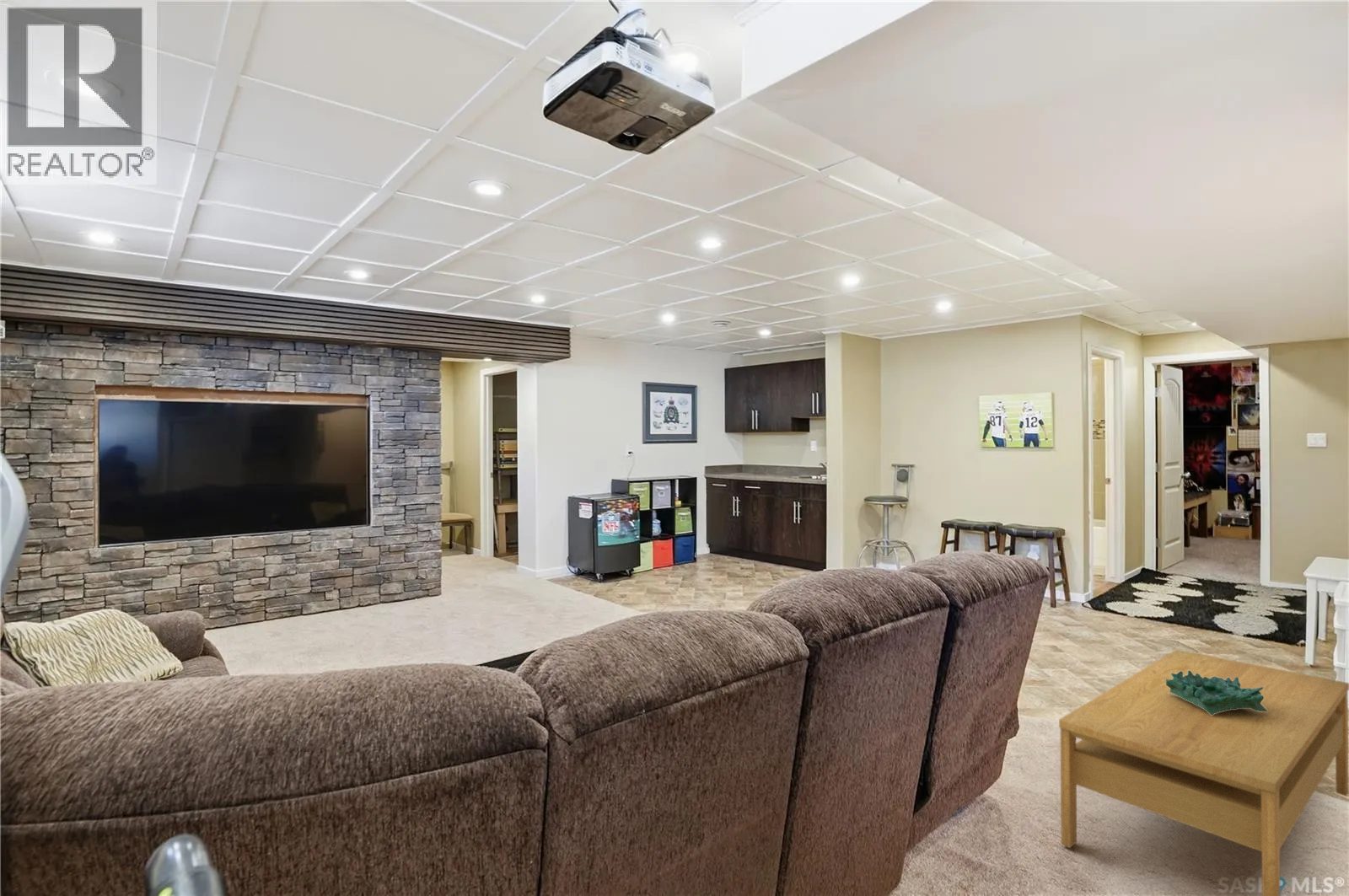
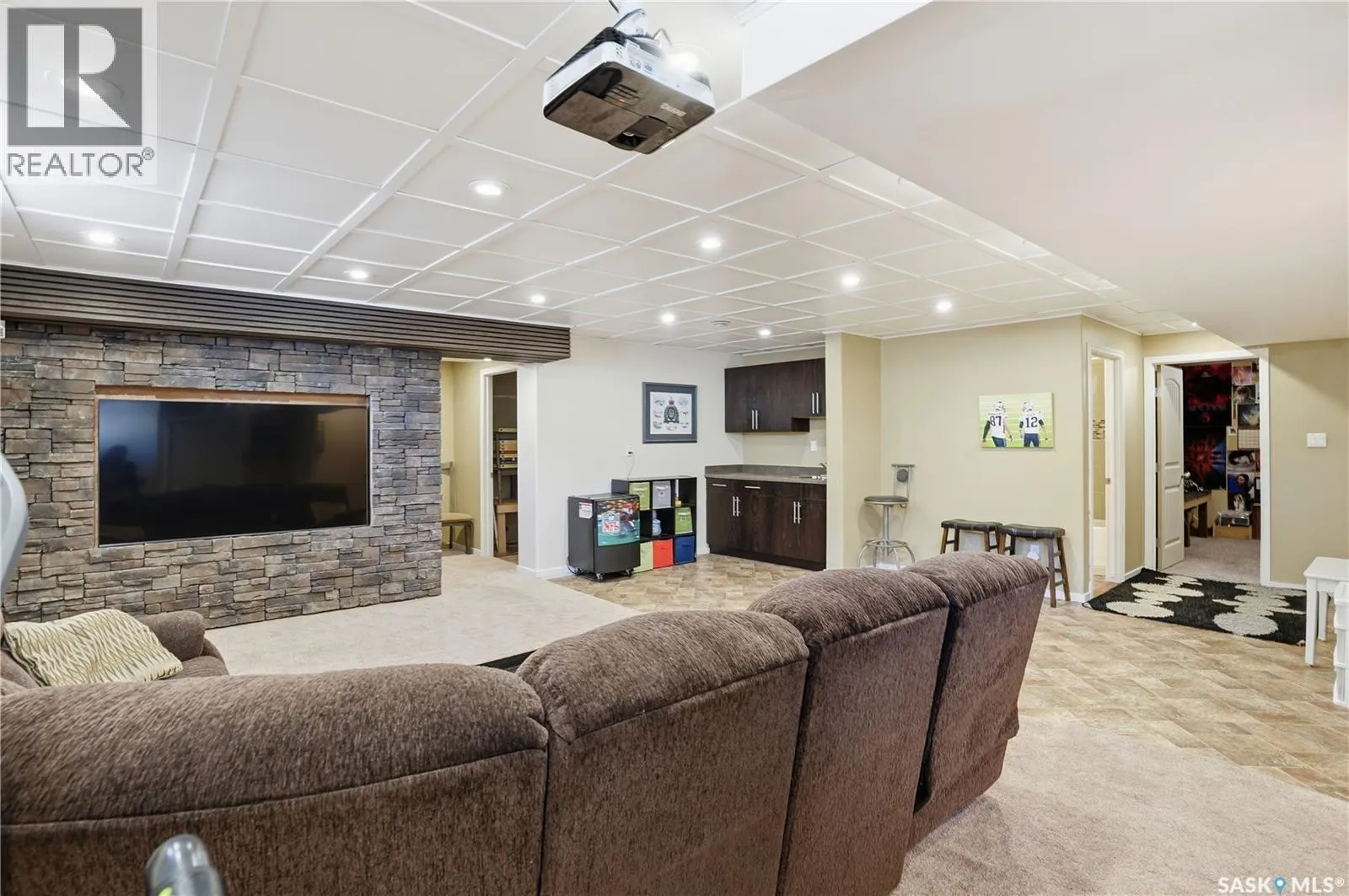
- decorative bowl [1165,670,1268,715]
- coffee table [1058,649,1349,896]
